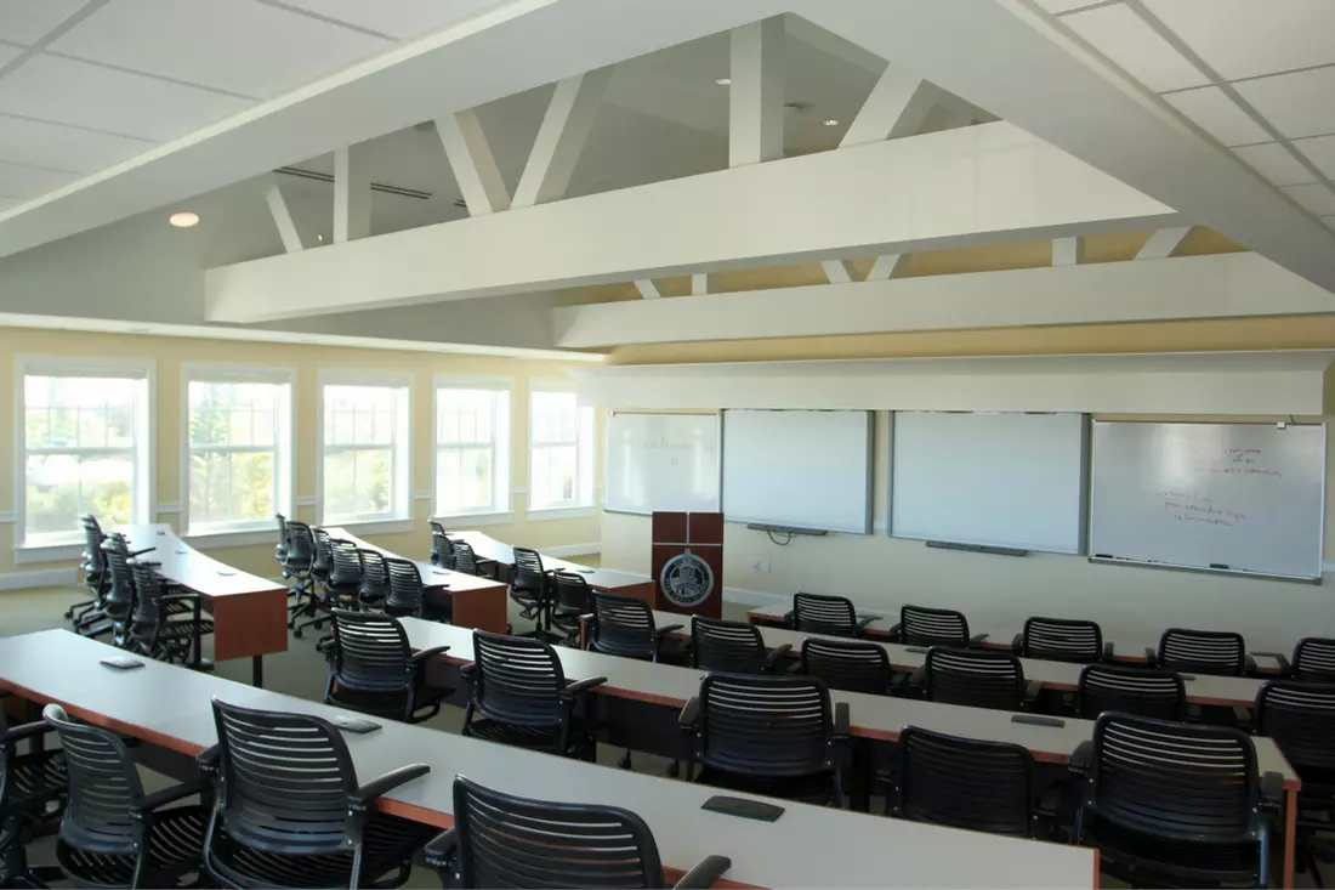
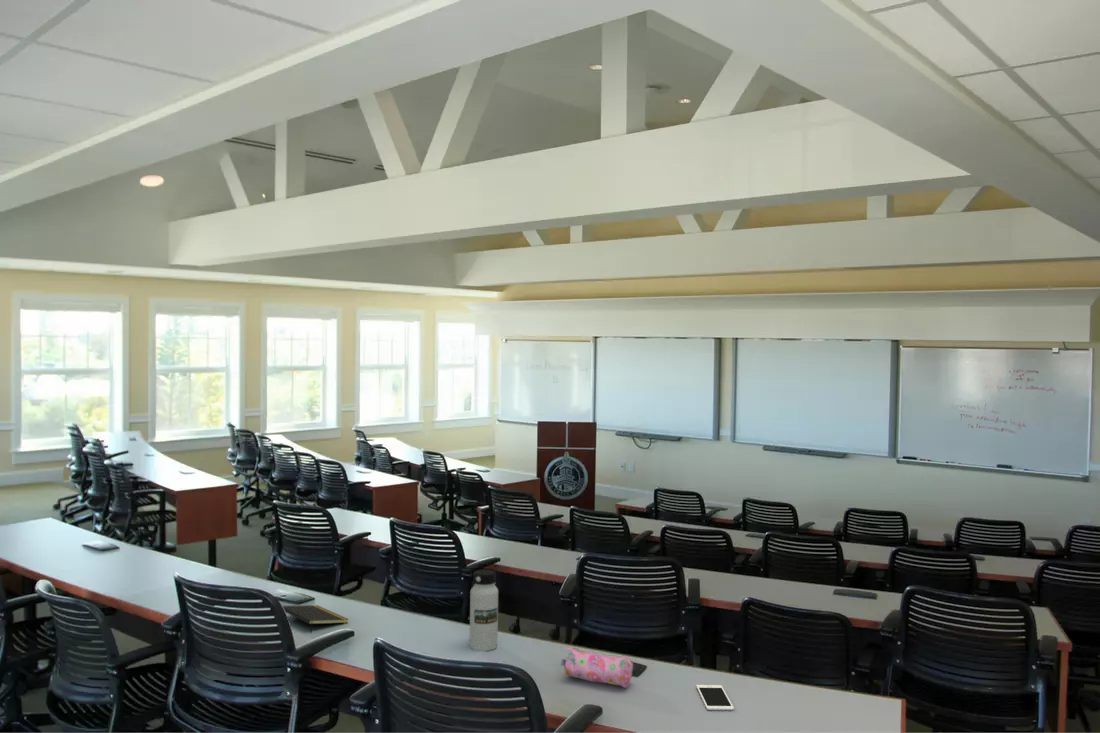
+ cell phone [695,684,735,711]
+ notepad [282,604,350,634]
+ water bottle [469,569,499,652]
+ pencil case [560,647,634,689]
